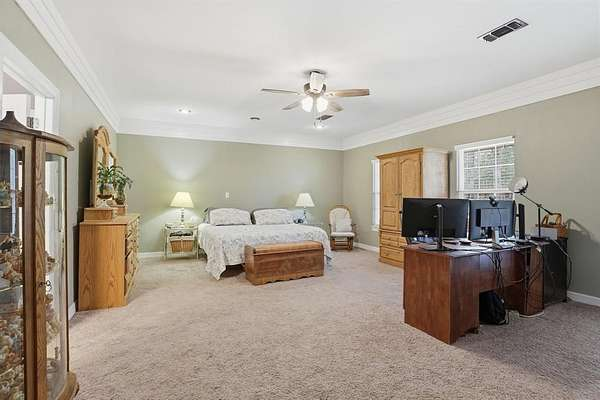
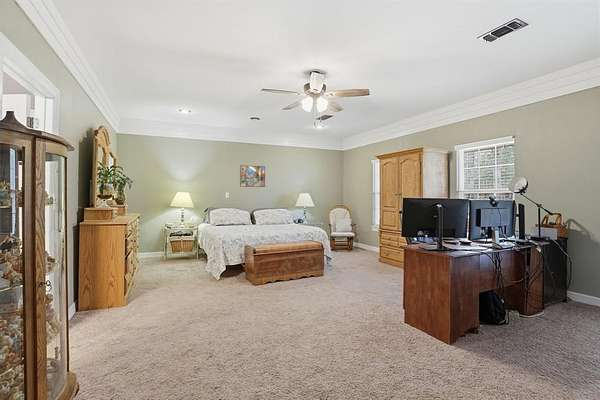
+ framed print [239,164,266,188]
